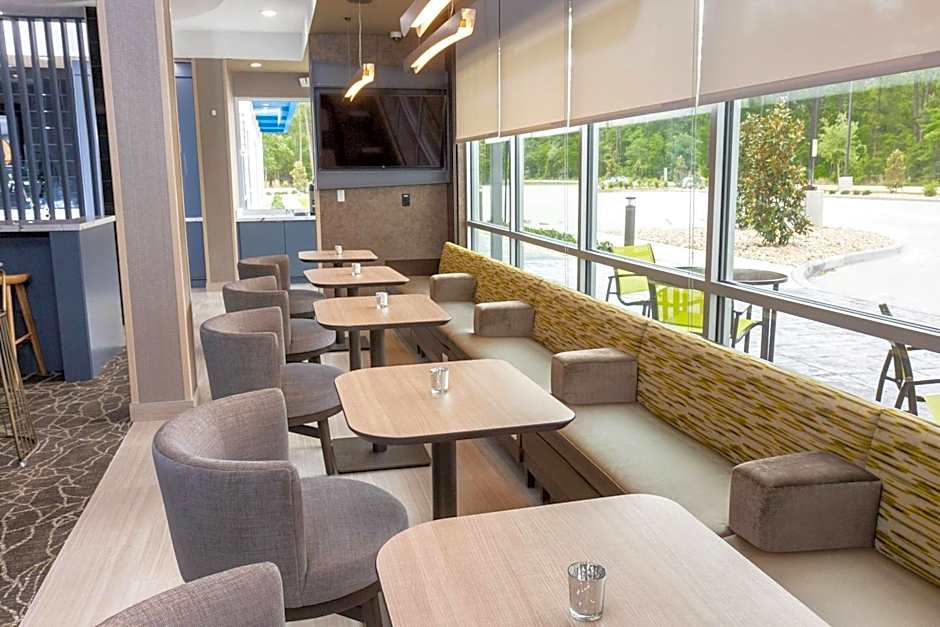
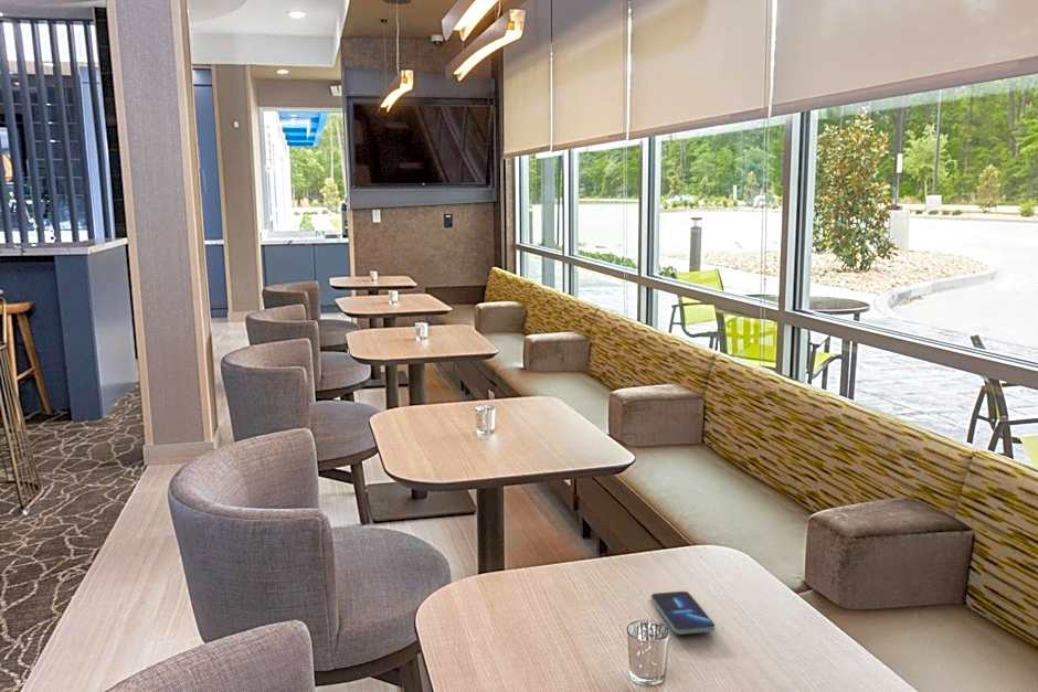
+ smartphone [650,590,717,636]
